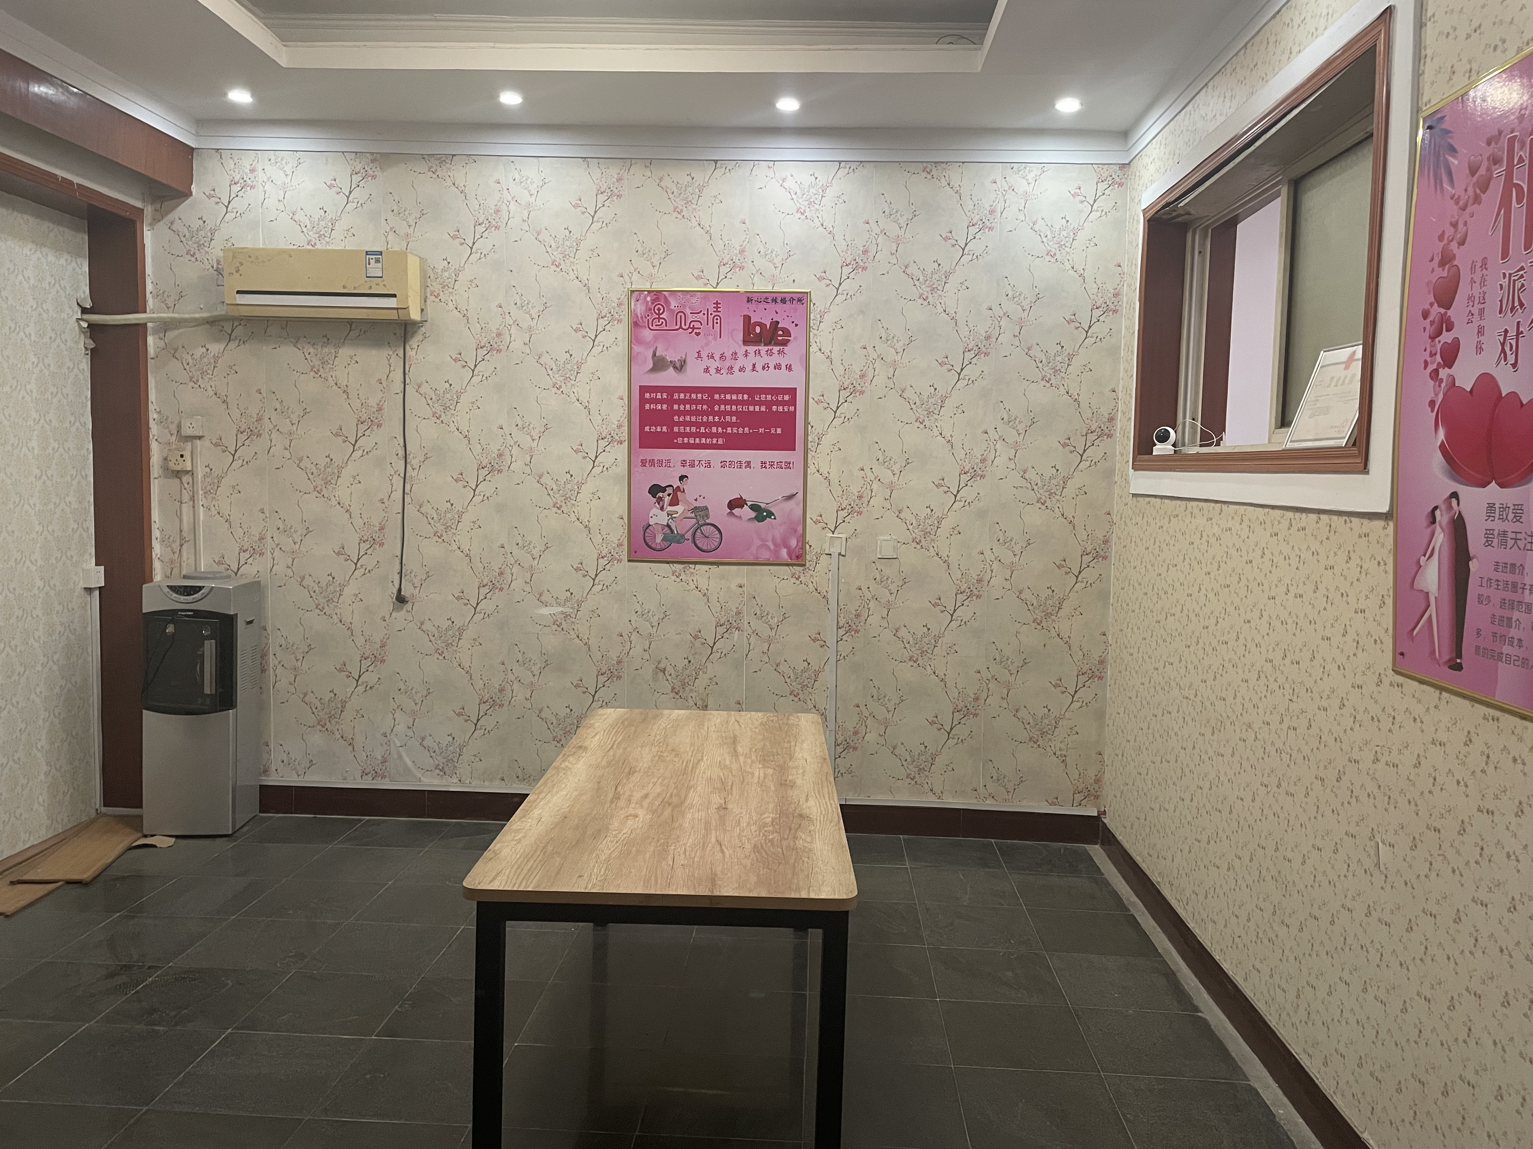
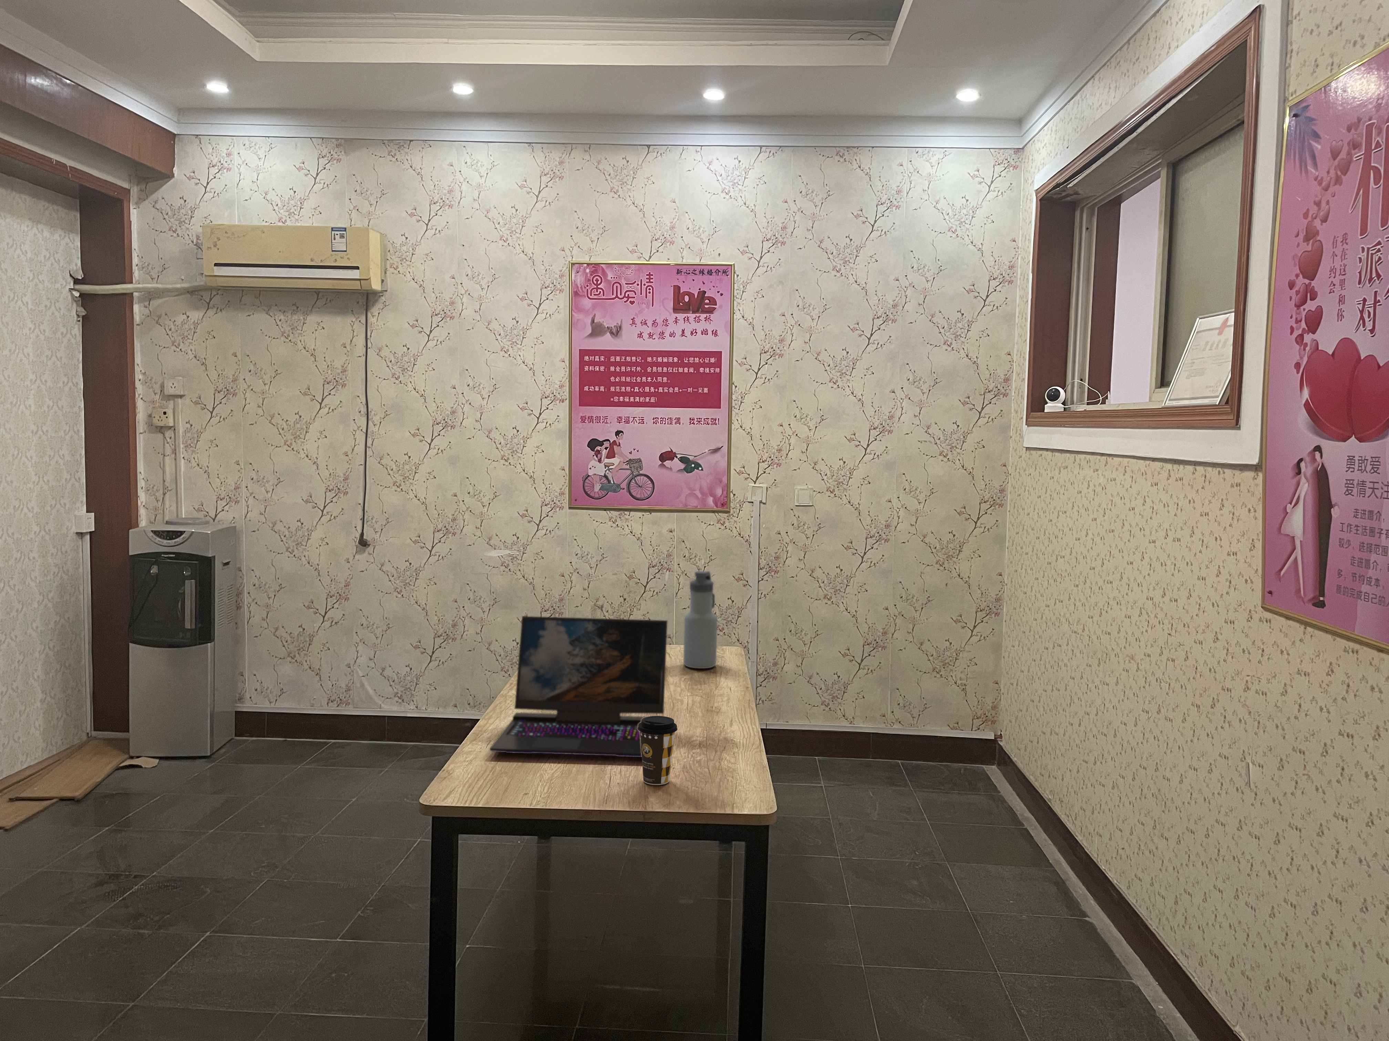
+ coffee cup [638,715,678,785]
+ laptop [489,616,668,758]
+ water bottle [684,571,717,669]
